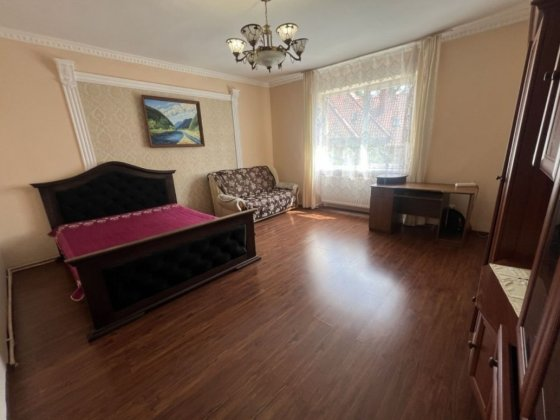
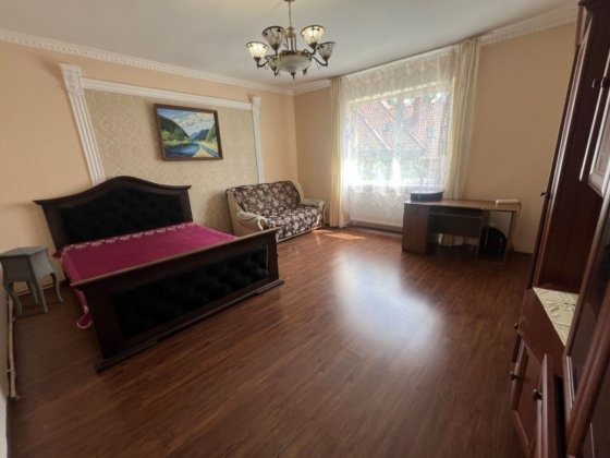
+ side table [0,244,63,322]
